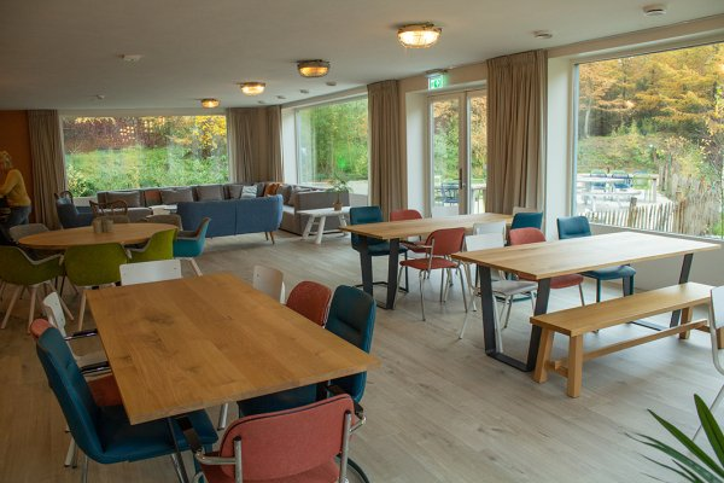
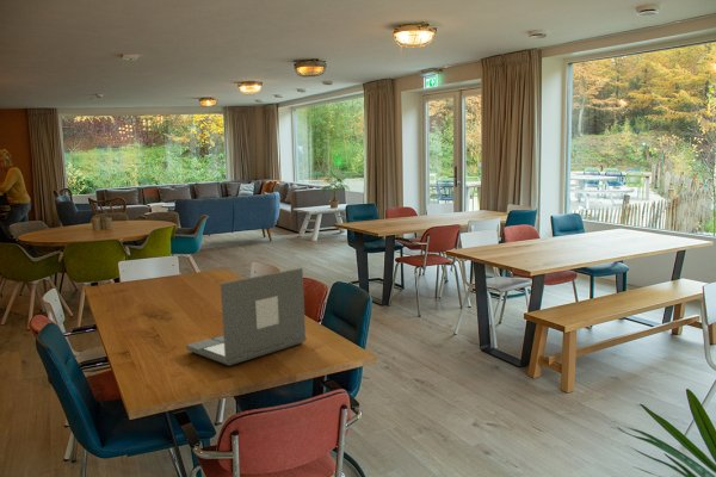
+ laptop [185,267,308,367]
